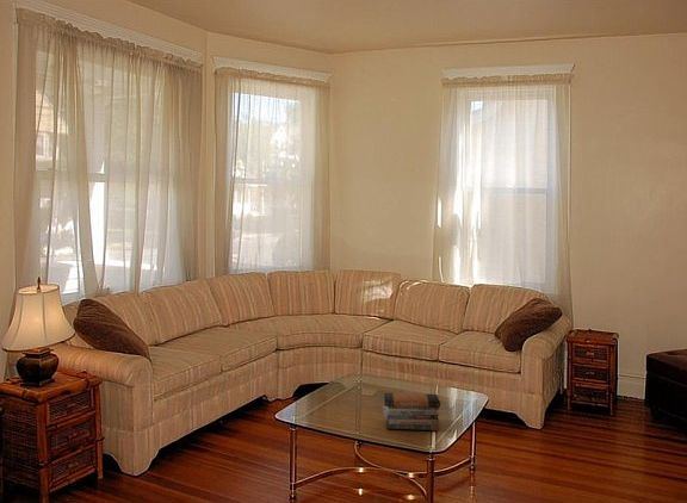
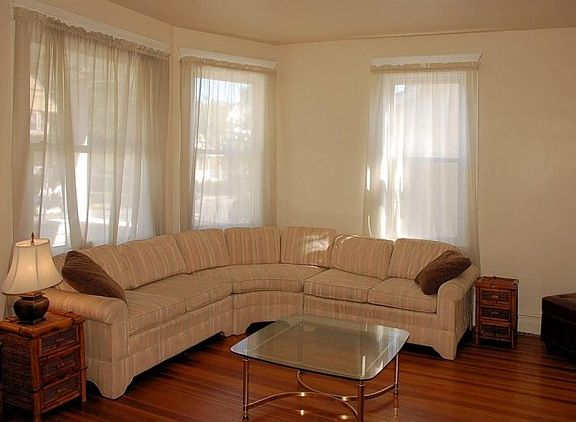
- book stack [382,392,441,431]
